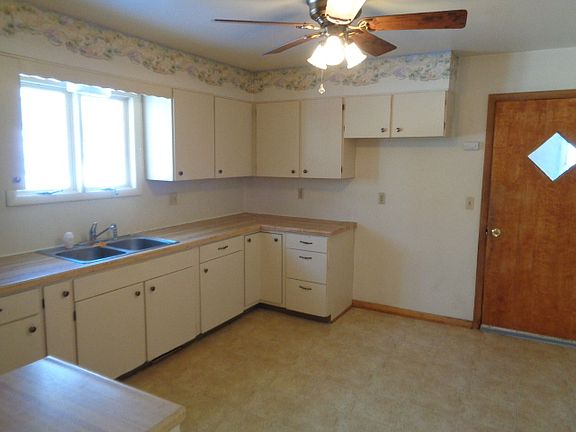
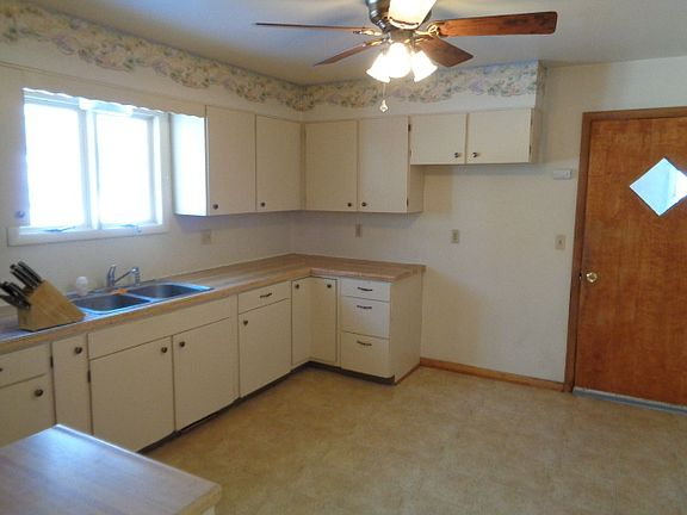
+ knife block [0,260,87,333]
